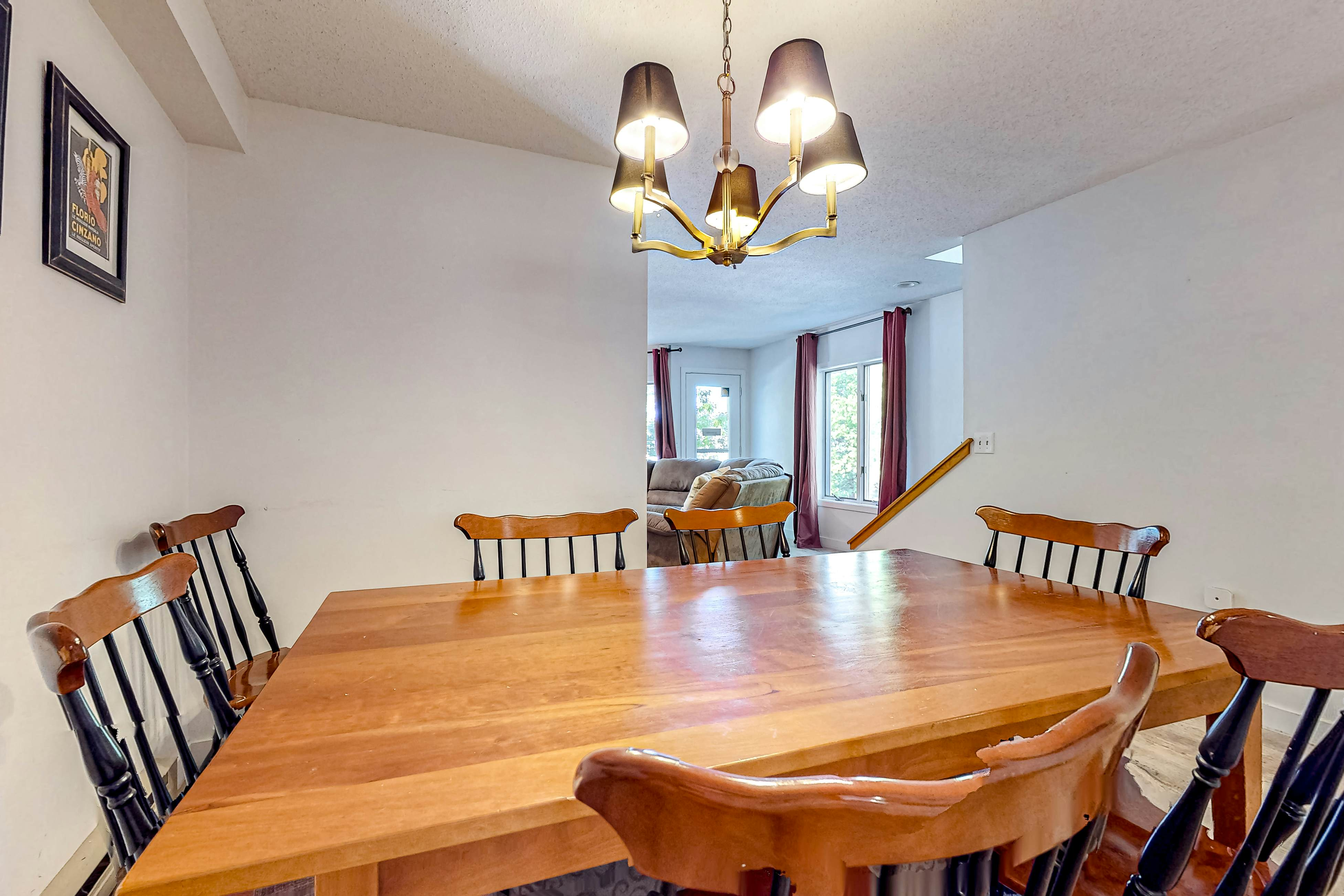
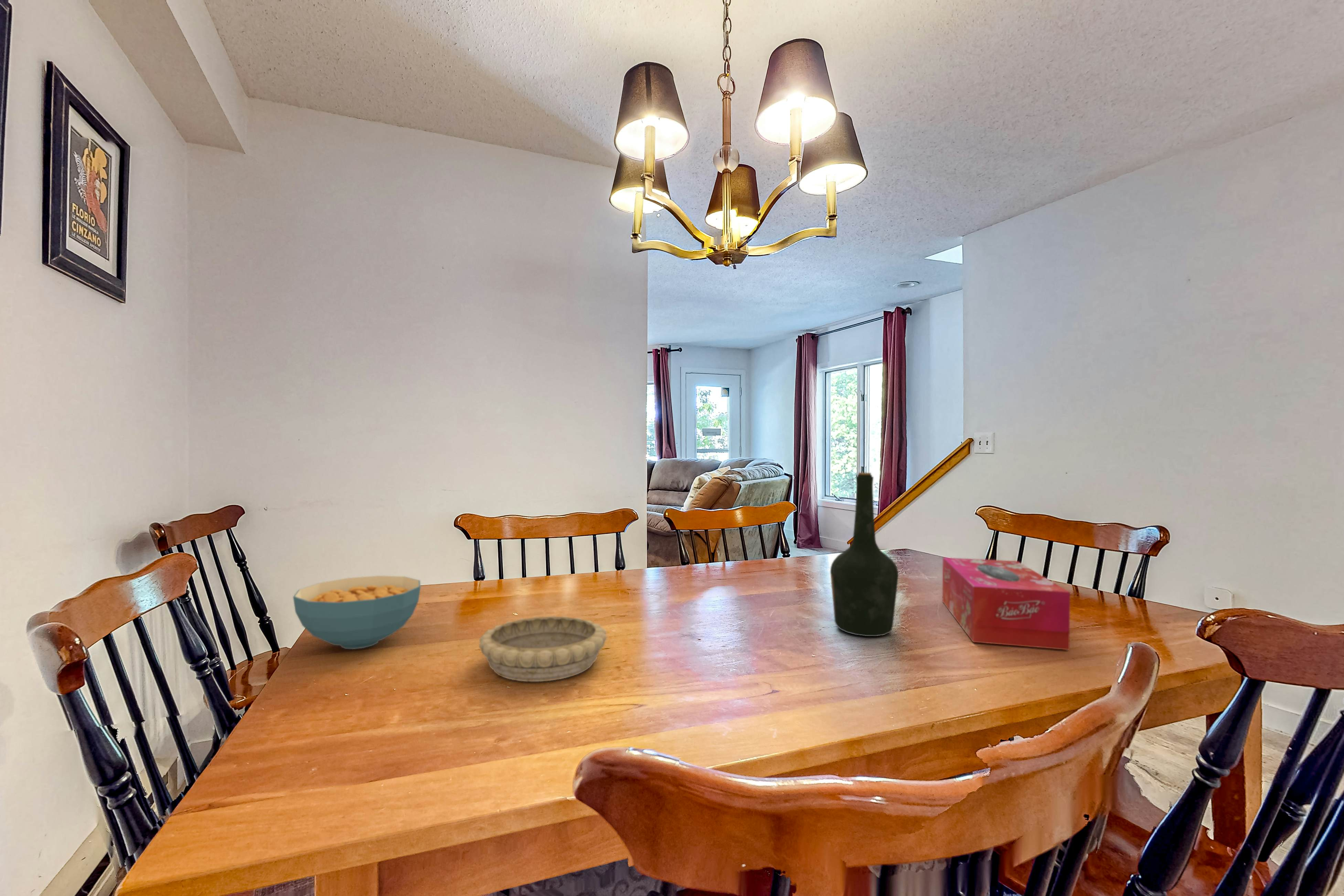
+ bottle [830,472,899,637]
+ decorative bowl [479,616,607,682]
+ cereal bowl [293,575,421,650]
+ tissue box [942,557,1070,650]
